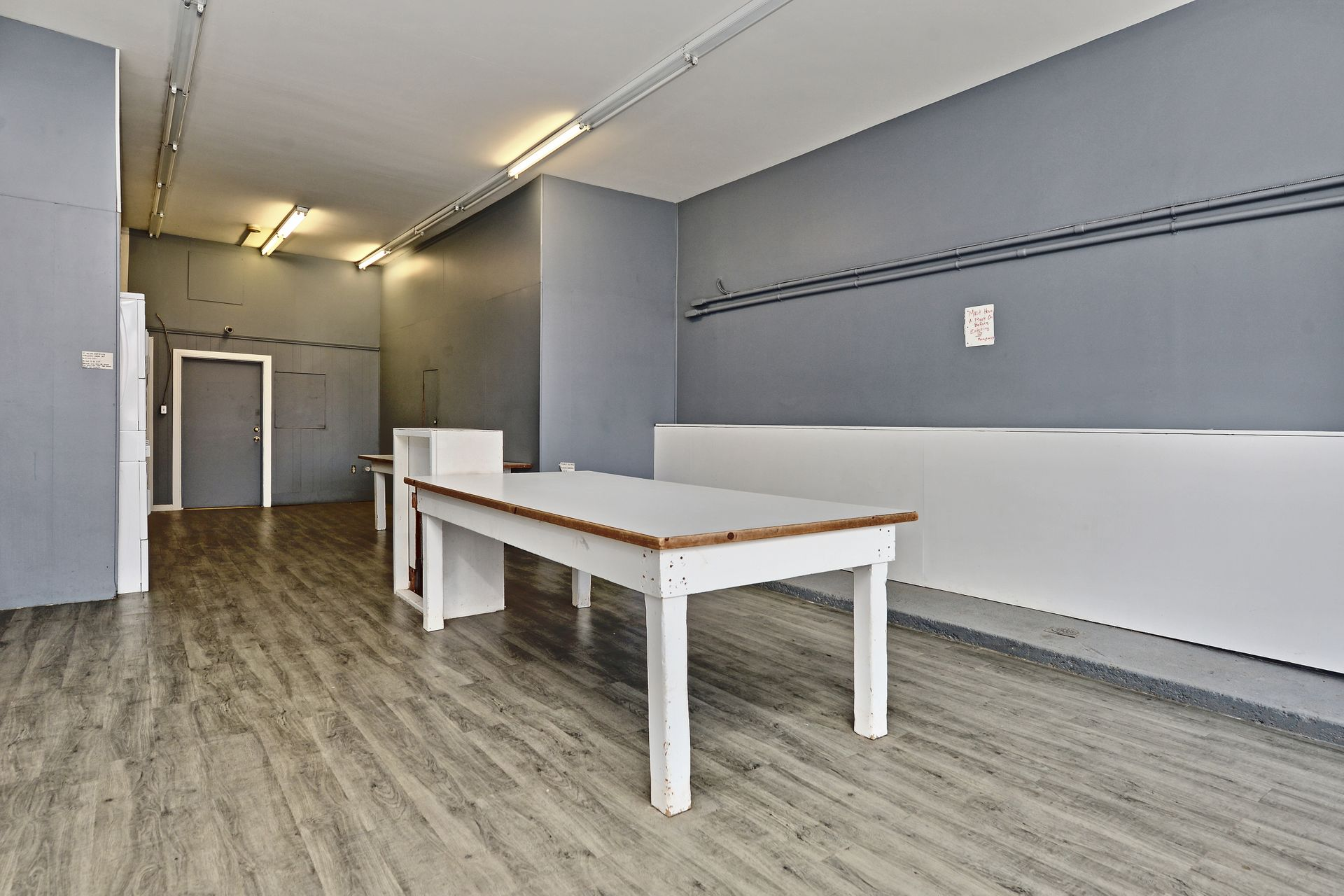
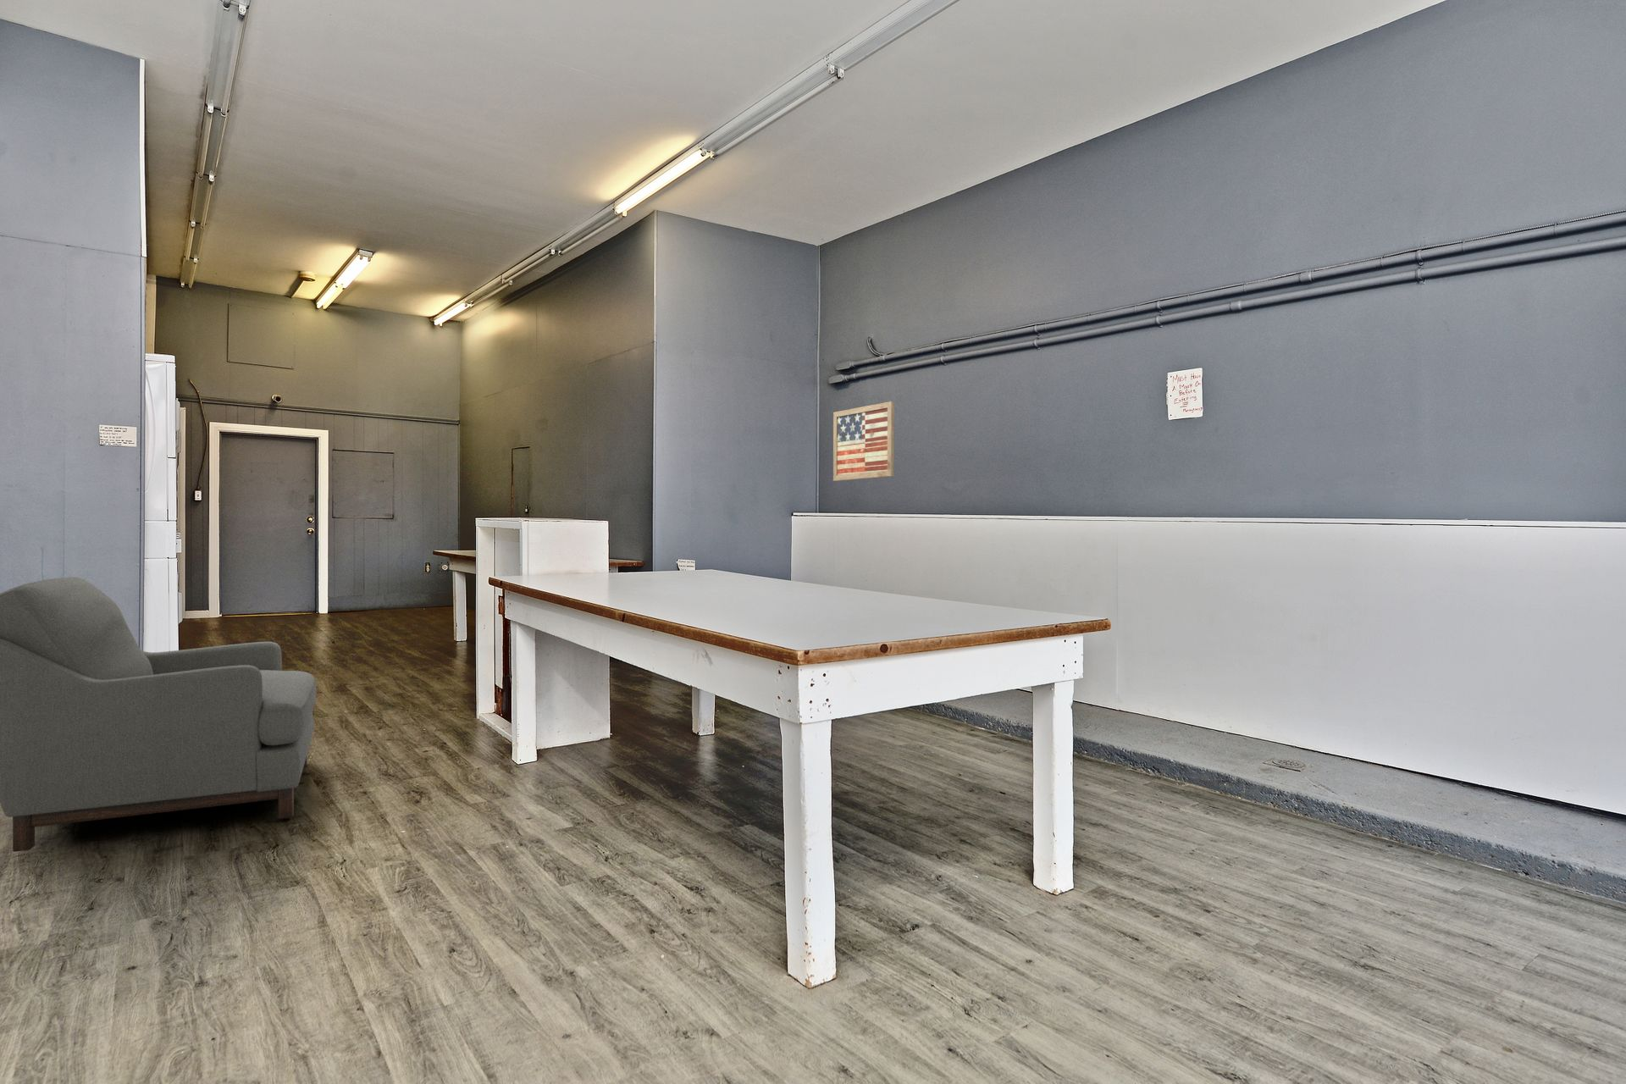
+ wall art [832,400,895,482]
+ chair [0,576,317,853]
